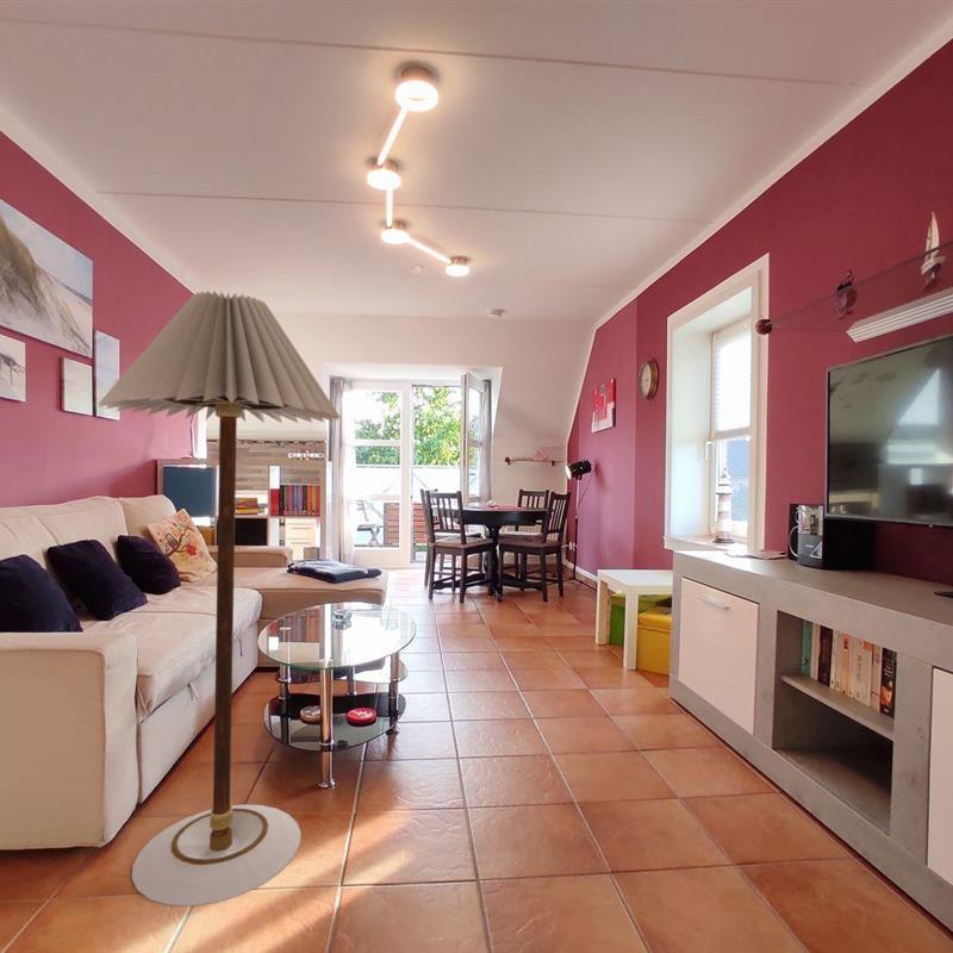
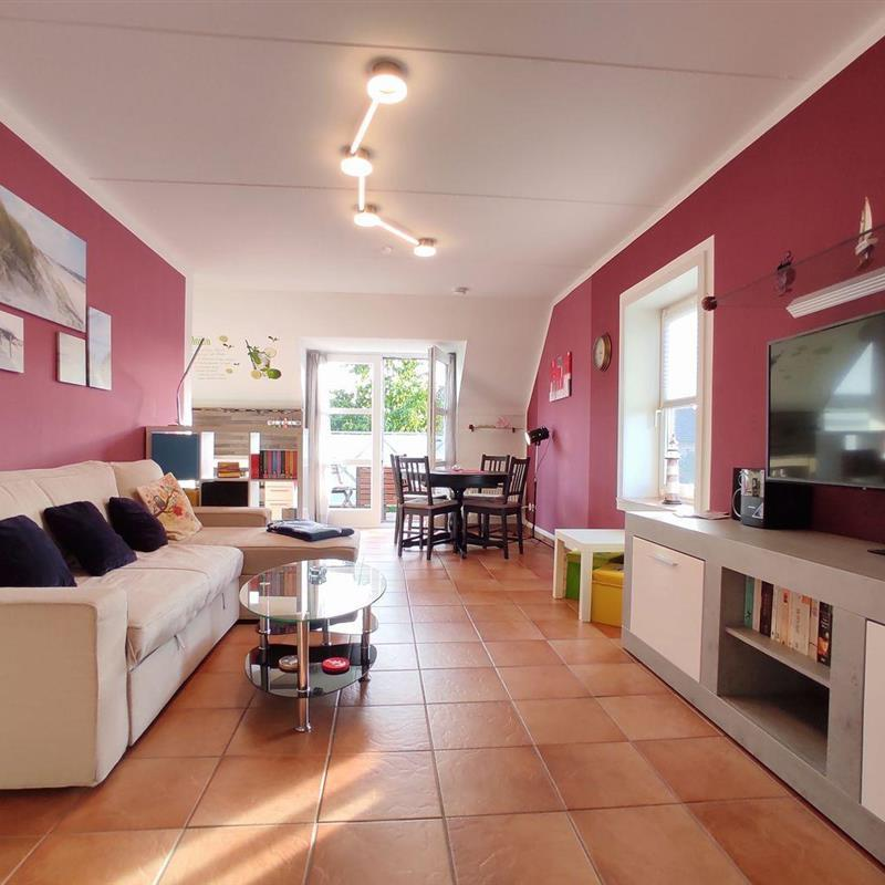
- floor lamp [96,289,342,907]
